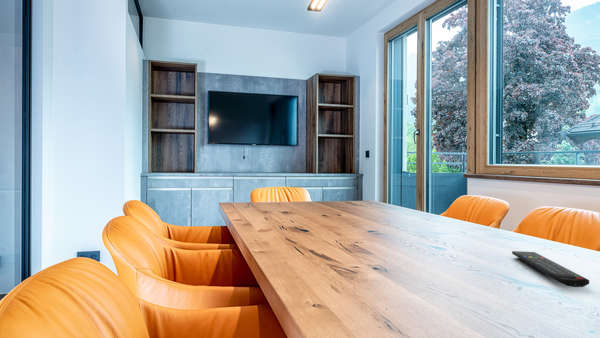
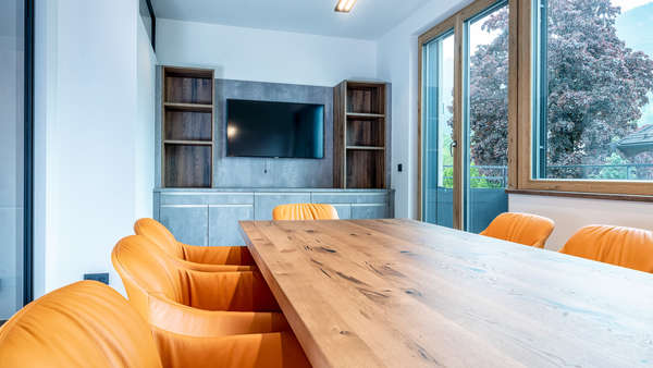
- remote control [511,250,590,288]
